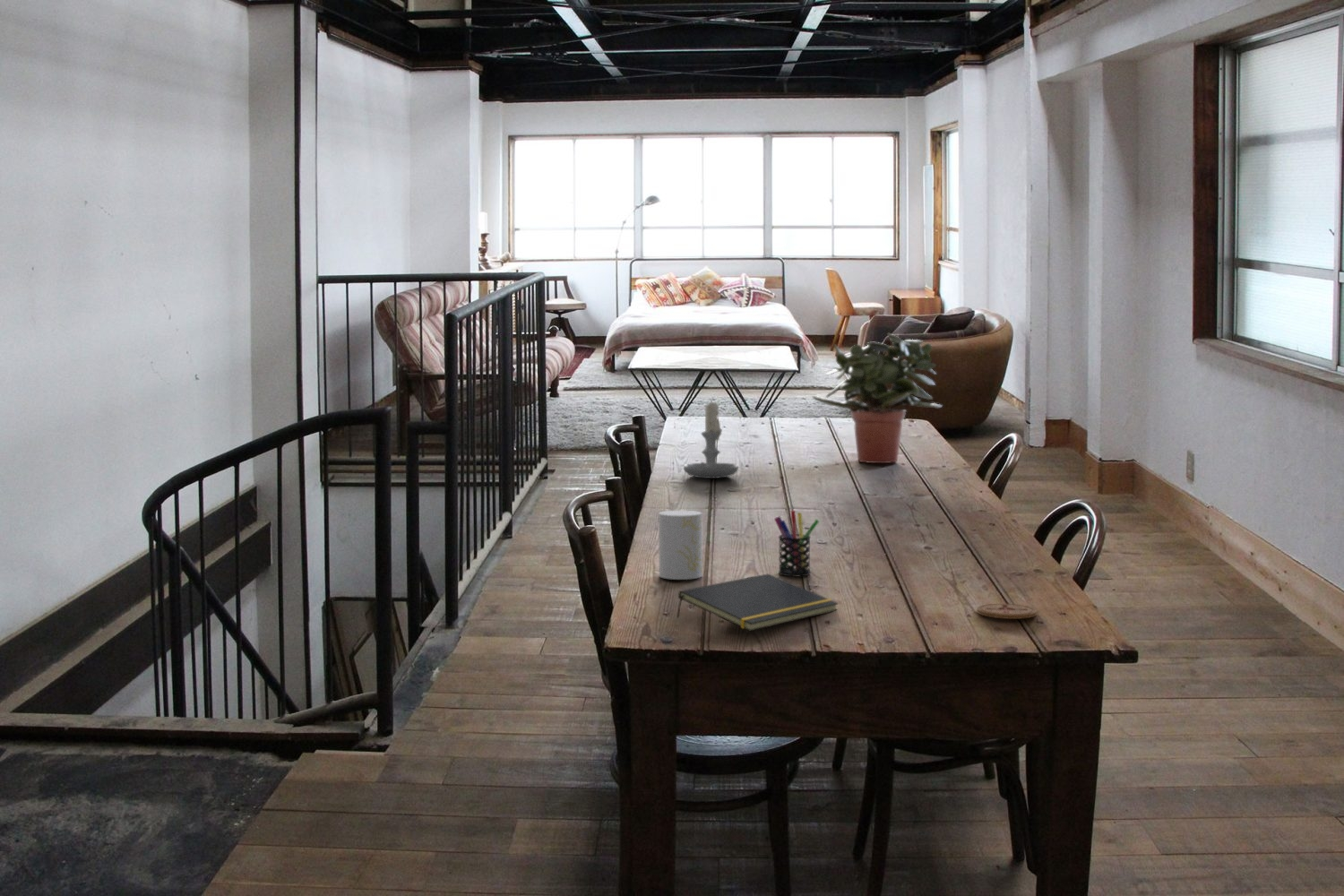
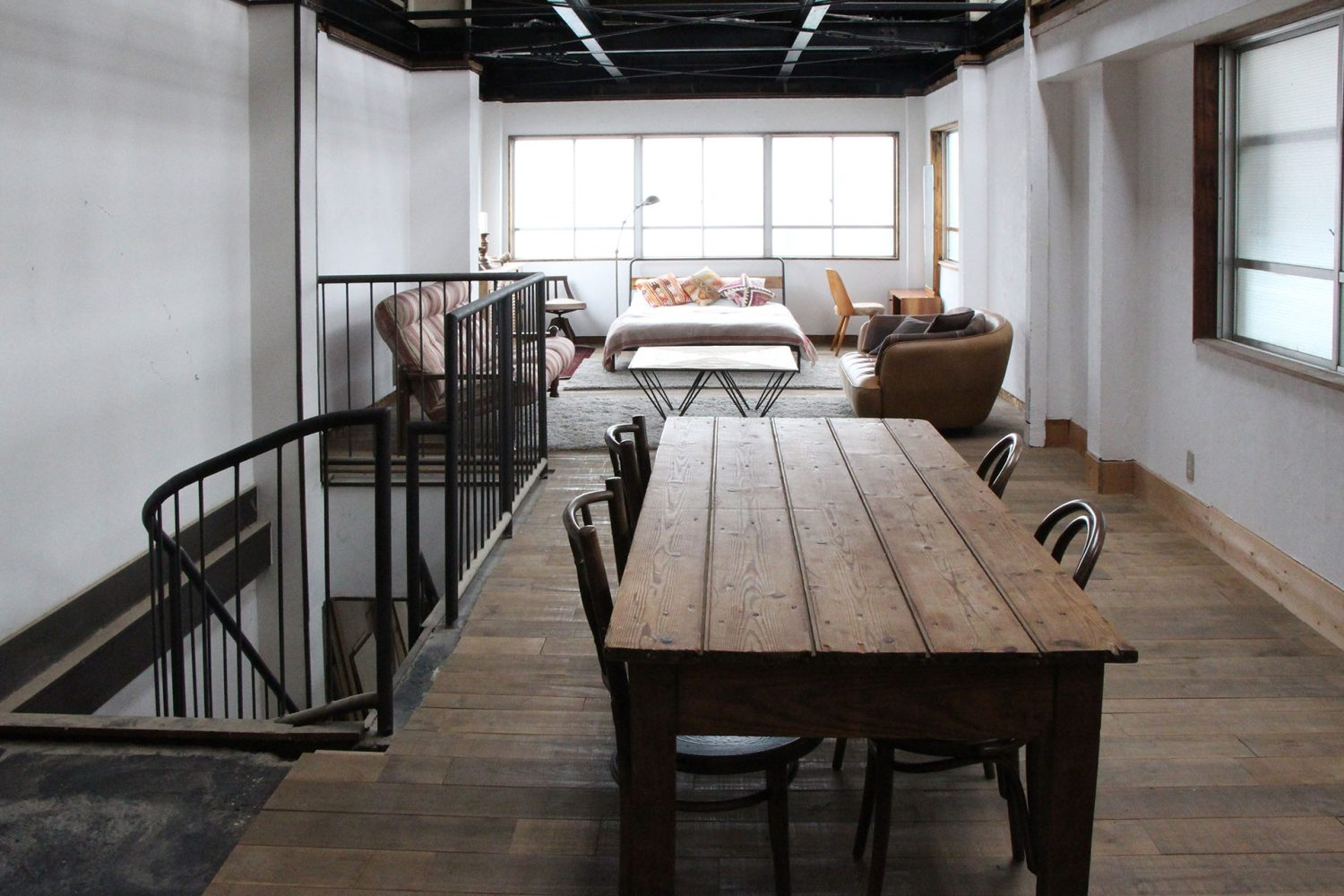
- potted plant [811,332,943,464]
- notepad [676,573,840,633]
- coaster [976,603,1038,620]
- pen holder [773,510,820,577]
- candle [683,399,739,479]
- cup [658,510,702,581]
